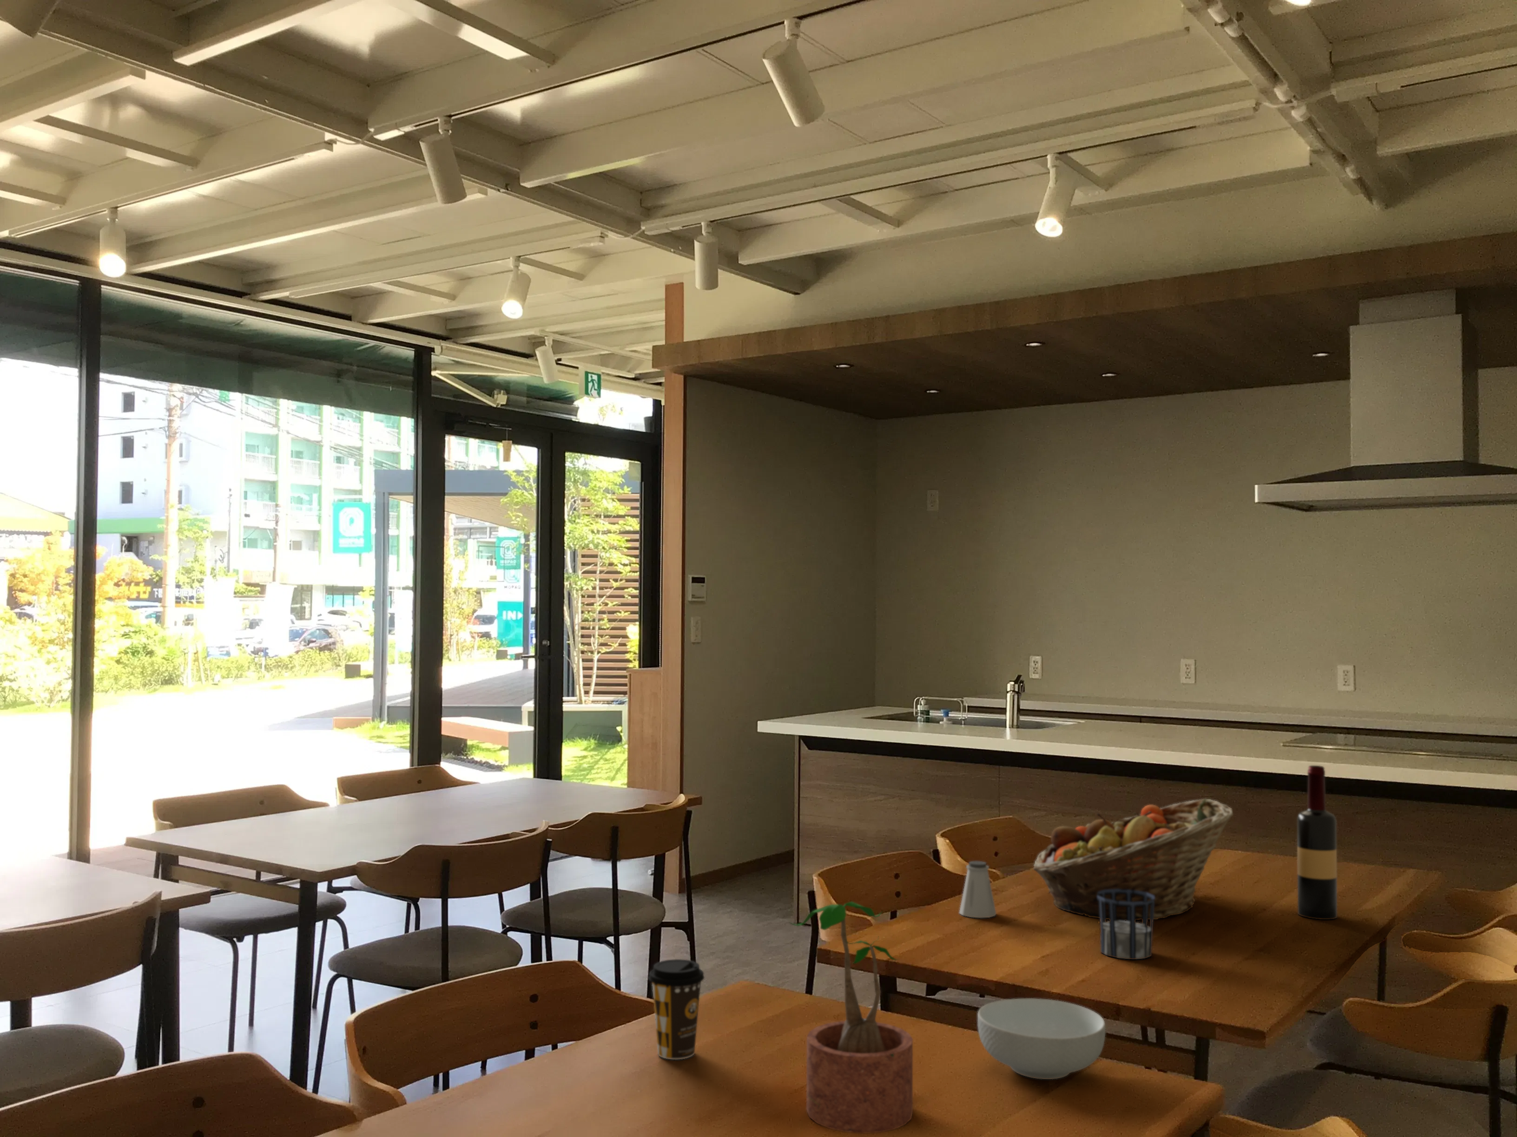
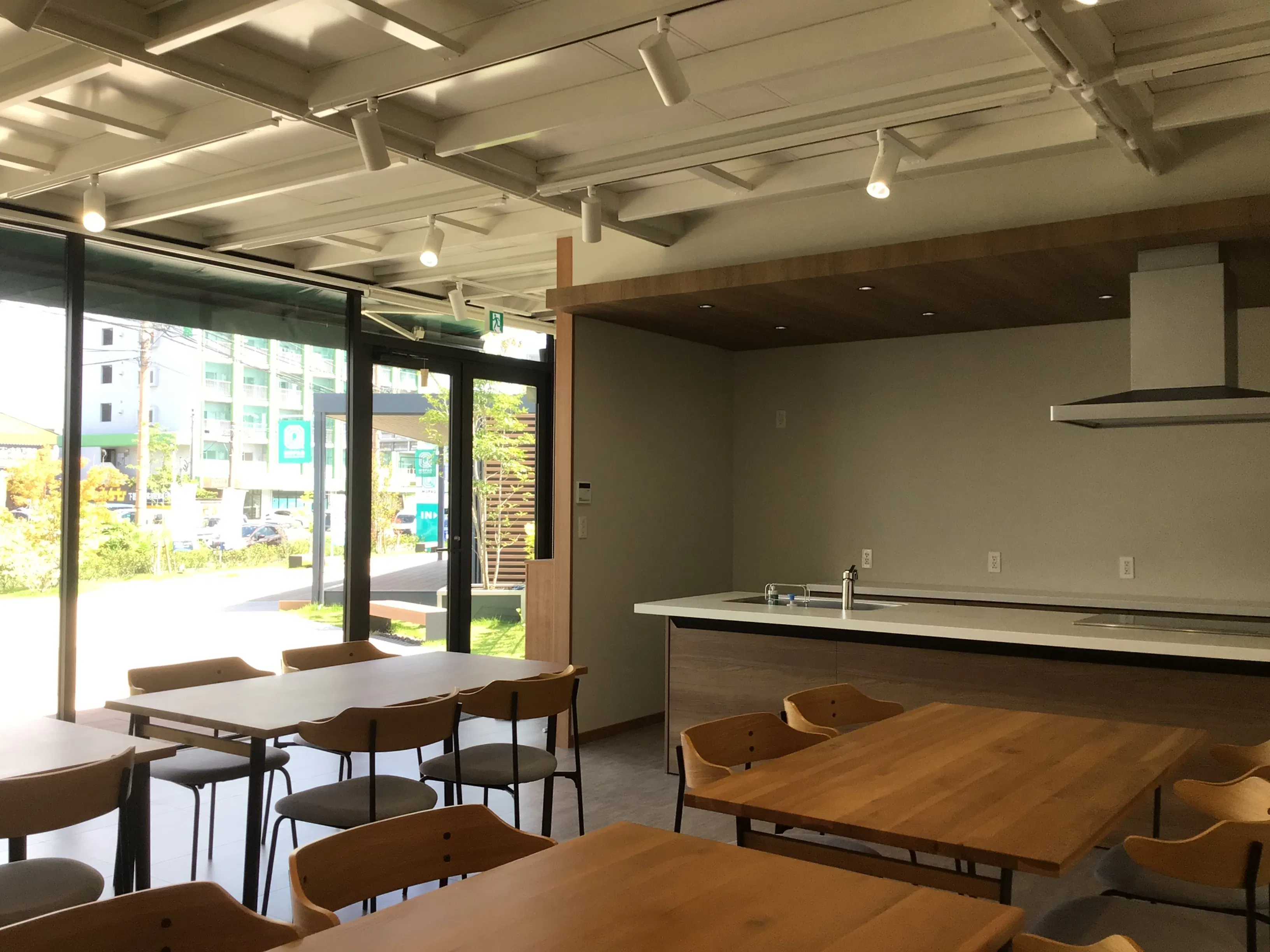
- cereal bowl [977,998,1106,1080]
- saltshaker [959,861,996,918]
- fruit basket [1032,798,1234,921]
- wine bottle [1297,764,1338,920]
- potted plant [788,901,914,1133]
- cup [1098,889,1155,960]
- coffee cup [647,959,705,1059]
